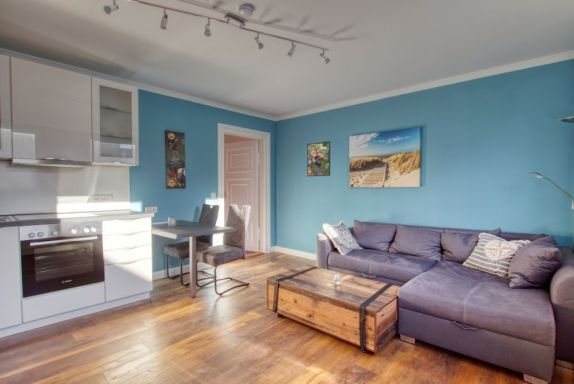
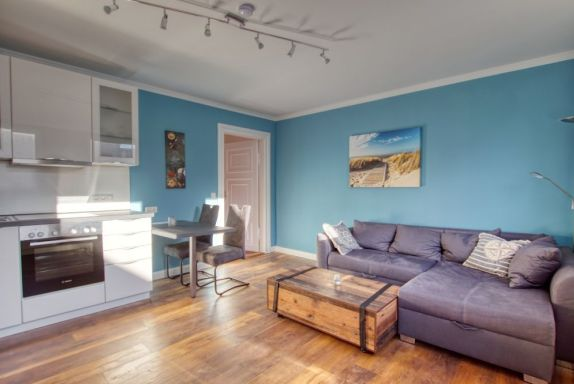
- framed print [306,140,331,177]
